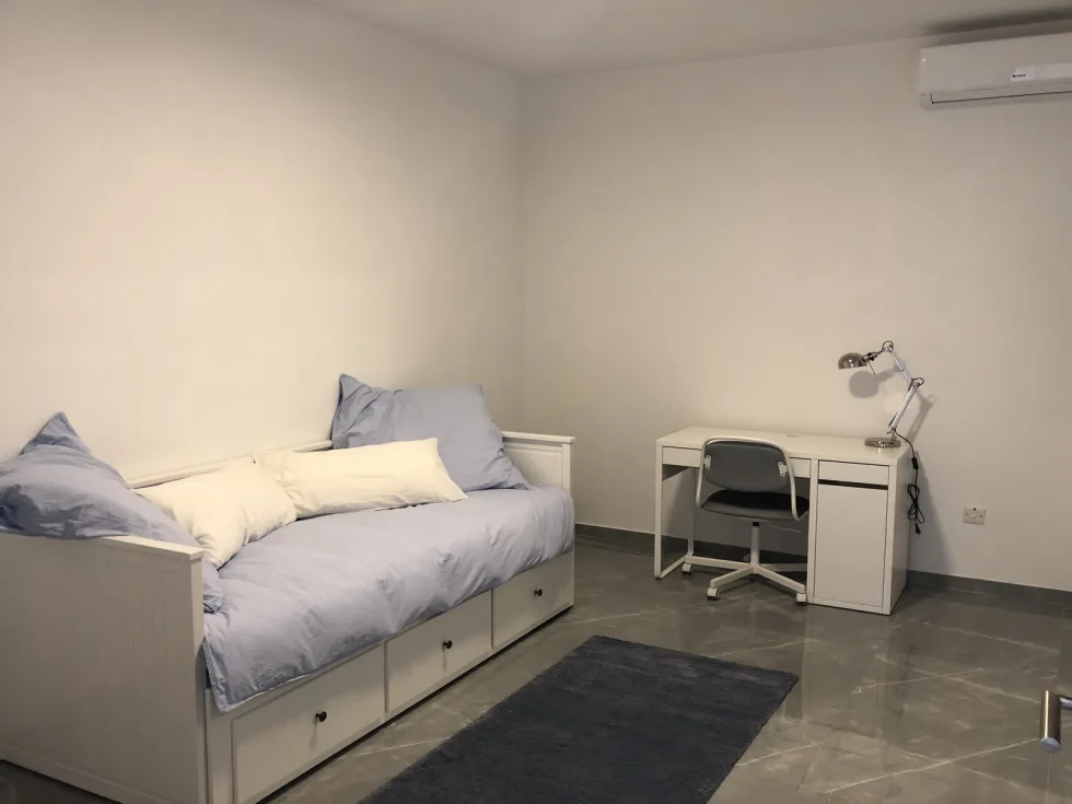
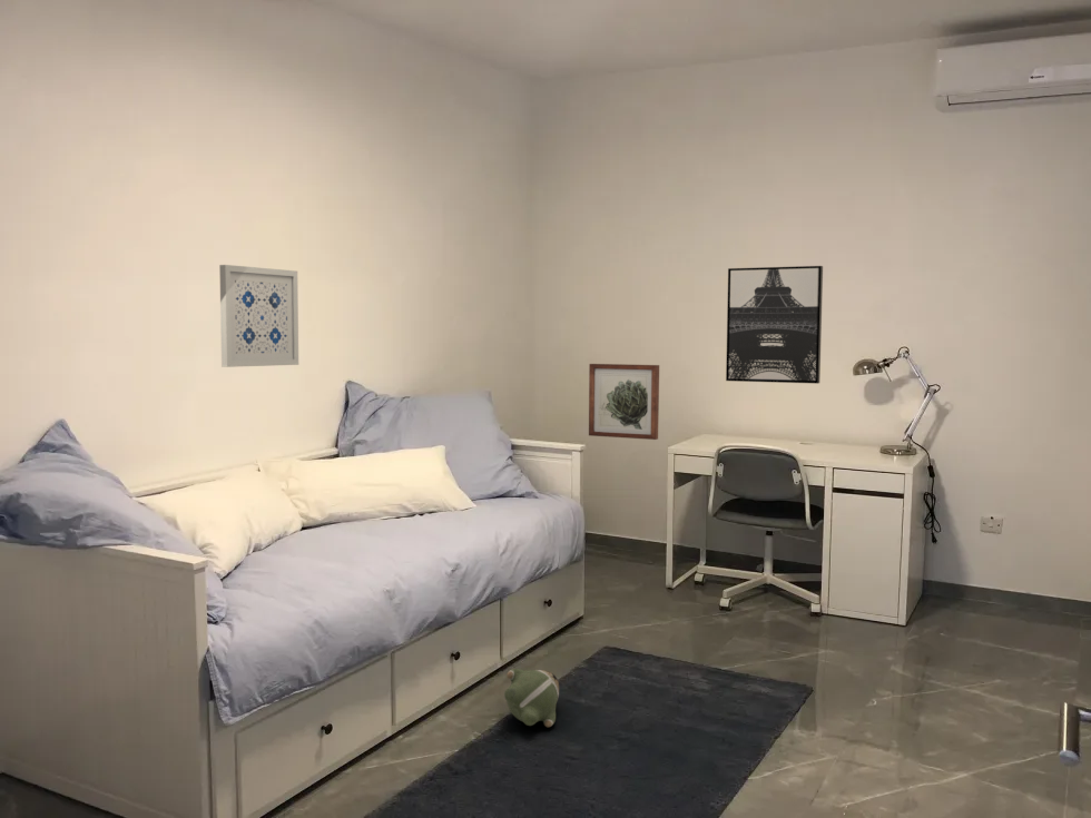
+ wall art [588,363,660,441]
+ wall art [218,264,299,368]
+ plush toy [503,668,560,728]
+ wall art [725,265,824,385]
